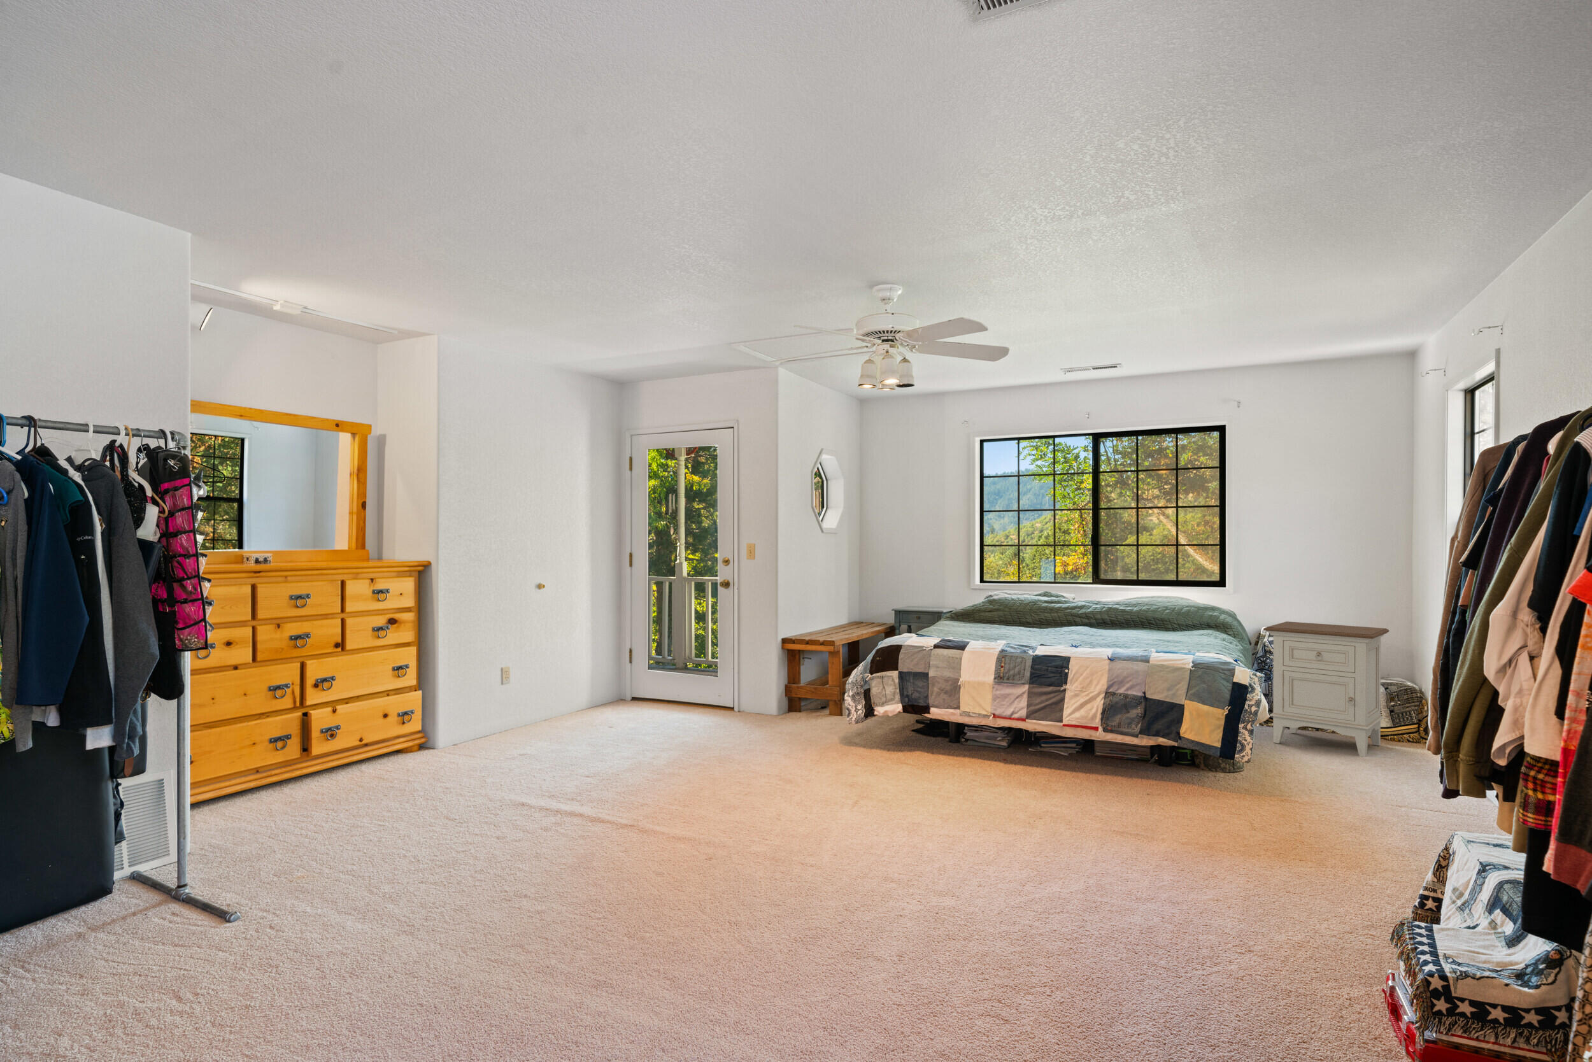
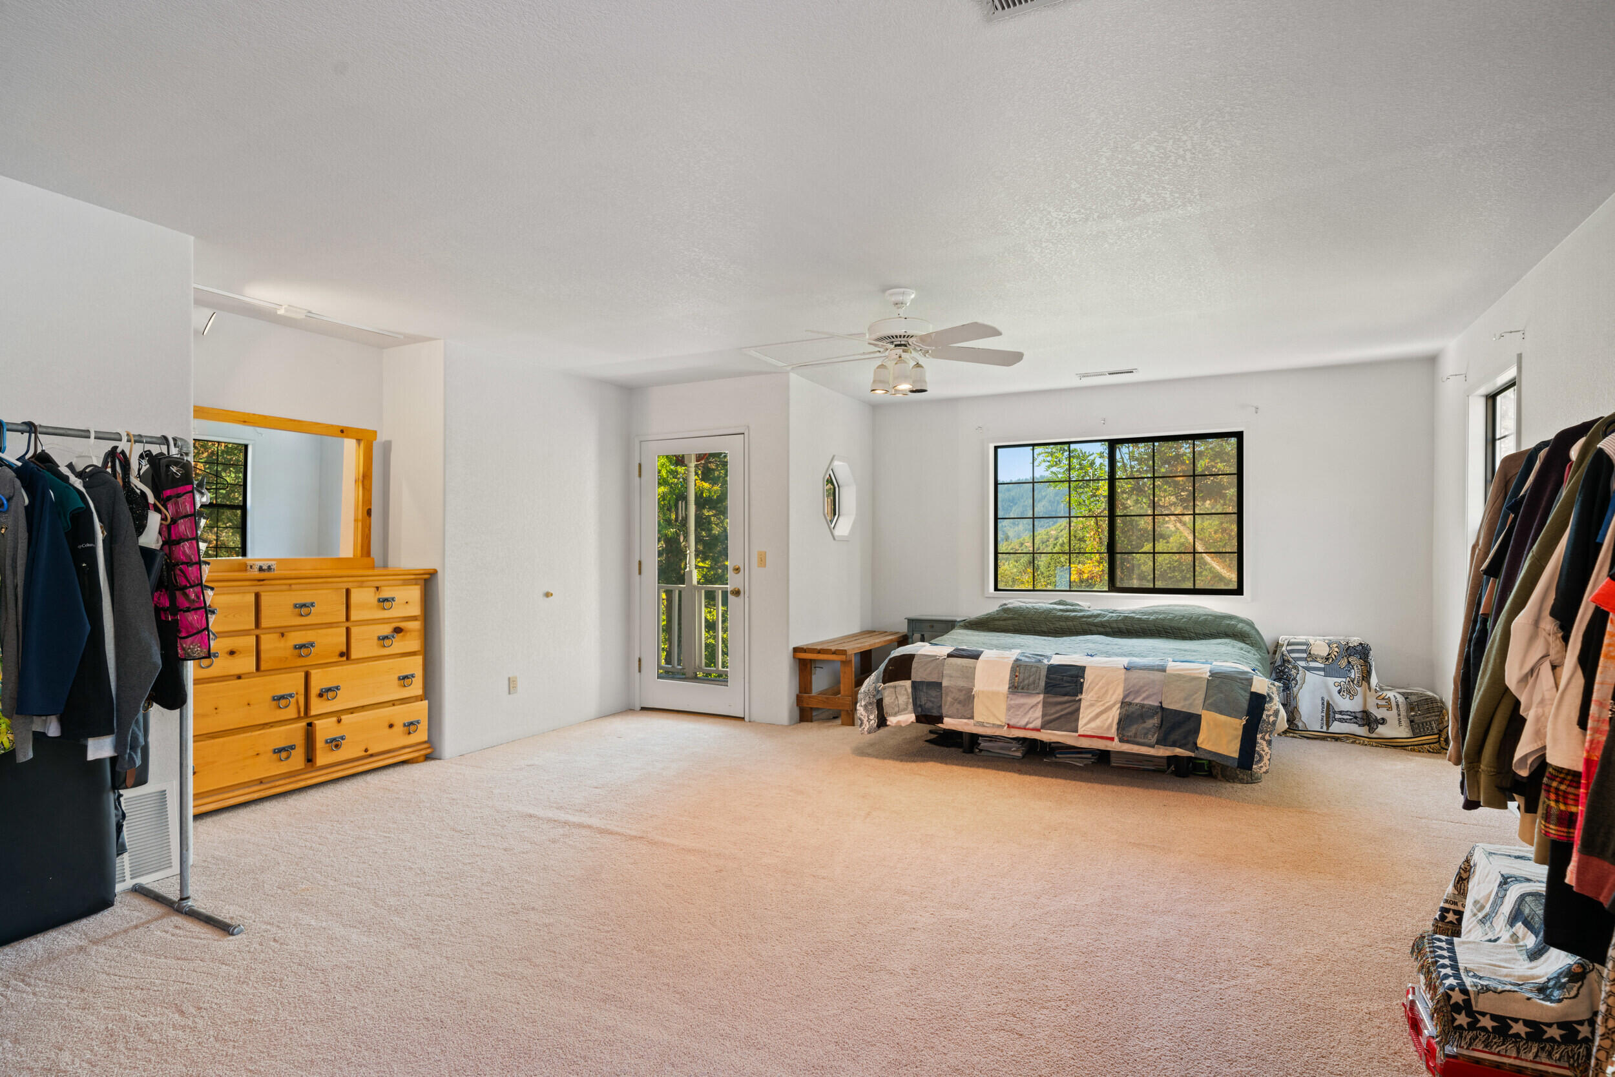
- nightstand [1262,621,1389,757]
